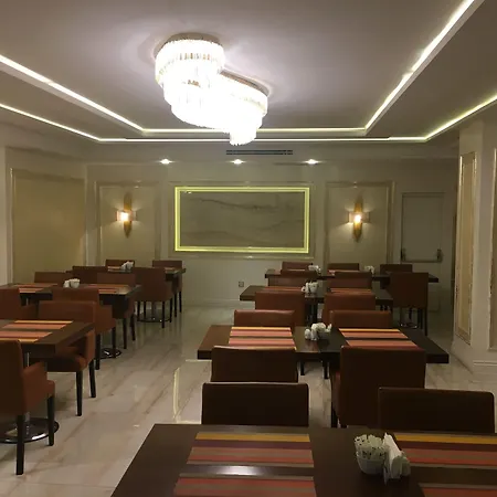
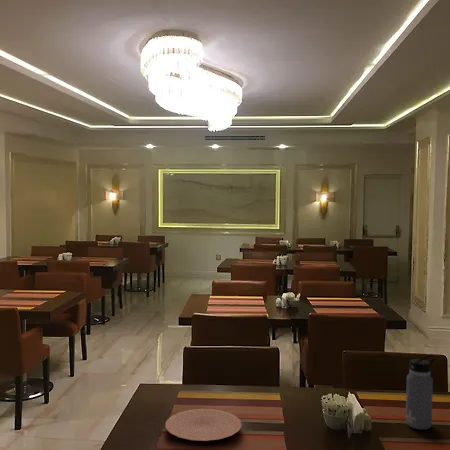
+ water bottle [405,354,436,431]
+ plate [165,408,243,442]
